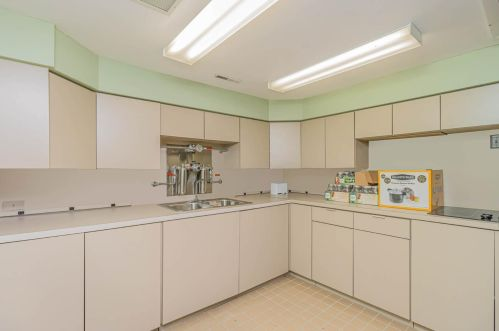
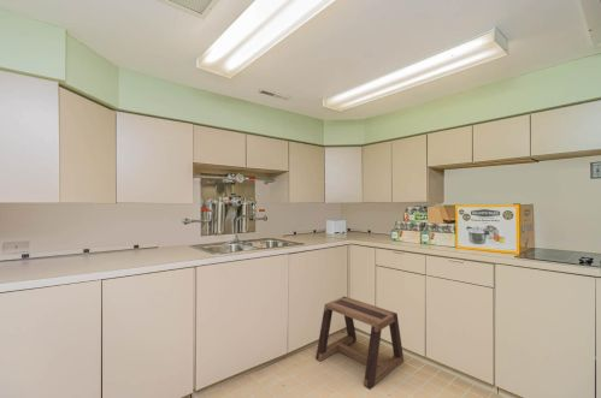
+ stool [314,296,405,391]
